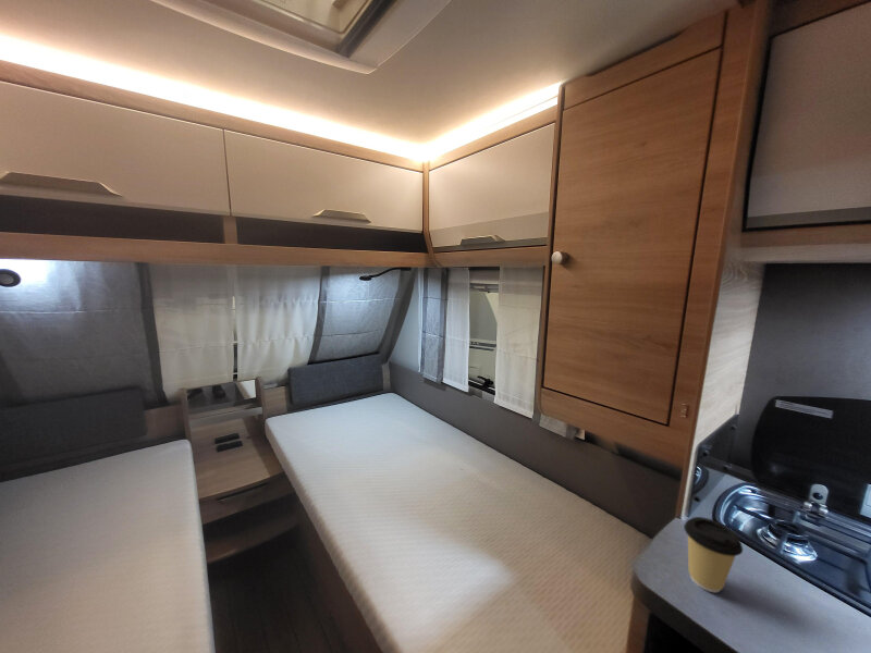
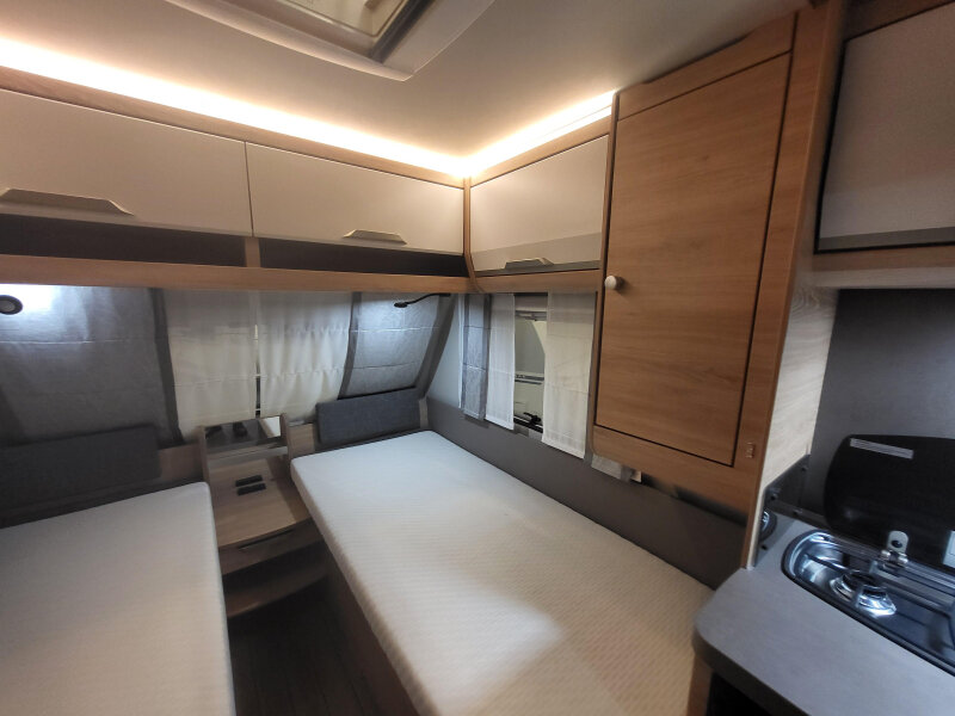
- coffee cup [683,516,744,593]
